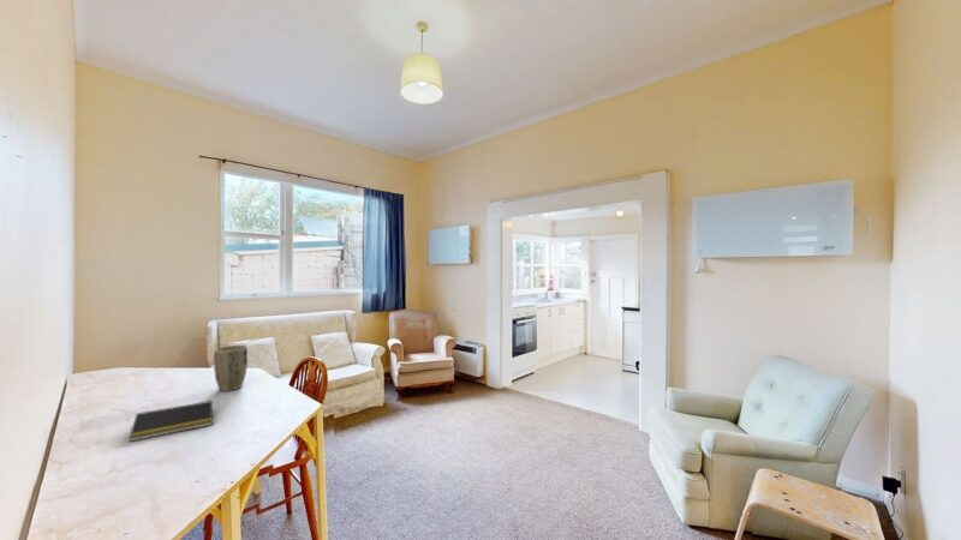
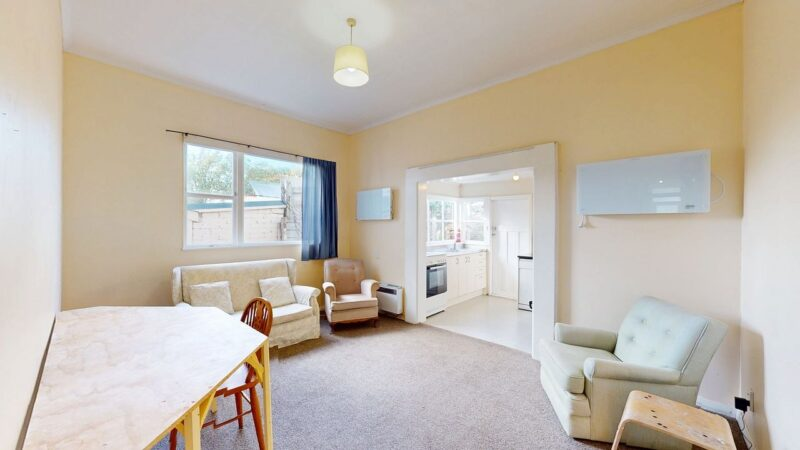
- plant pot [213,344,249,392]
- notepad [129,400,214,443]
